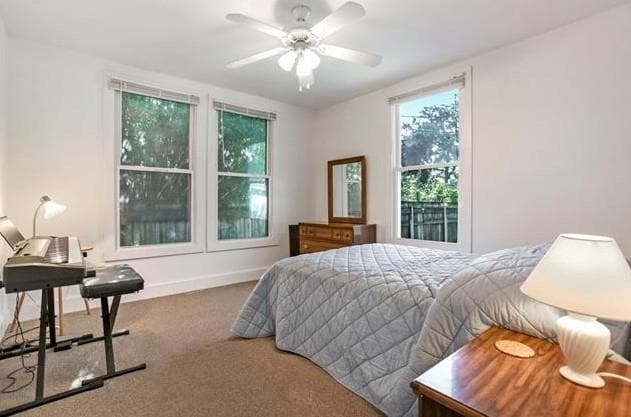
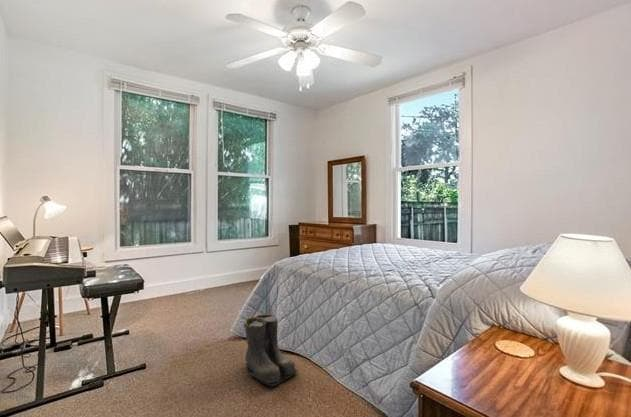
+ boots [243,313,299,387]
